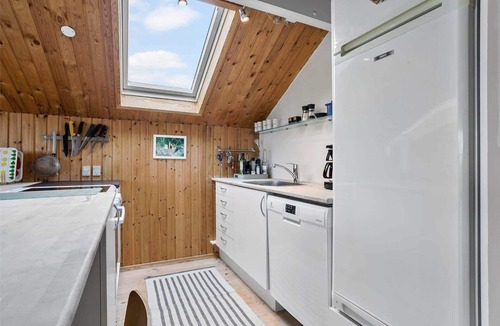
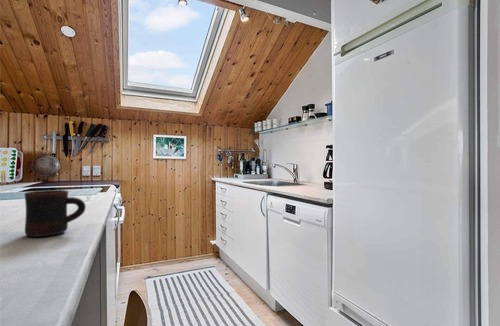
+ mug [24,189,87,238]
